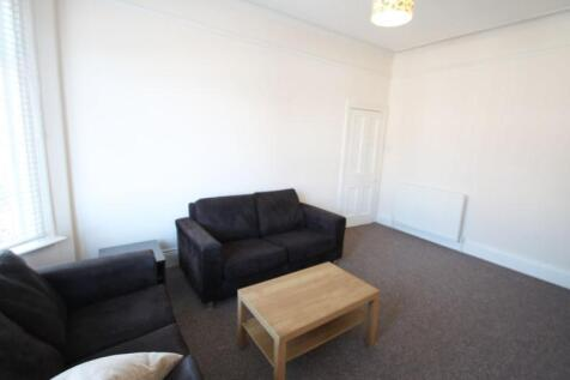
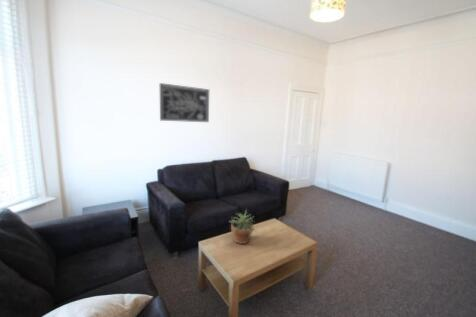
+ wall art [159,82,210,123]
+ potted plant [229,208,257,245]
